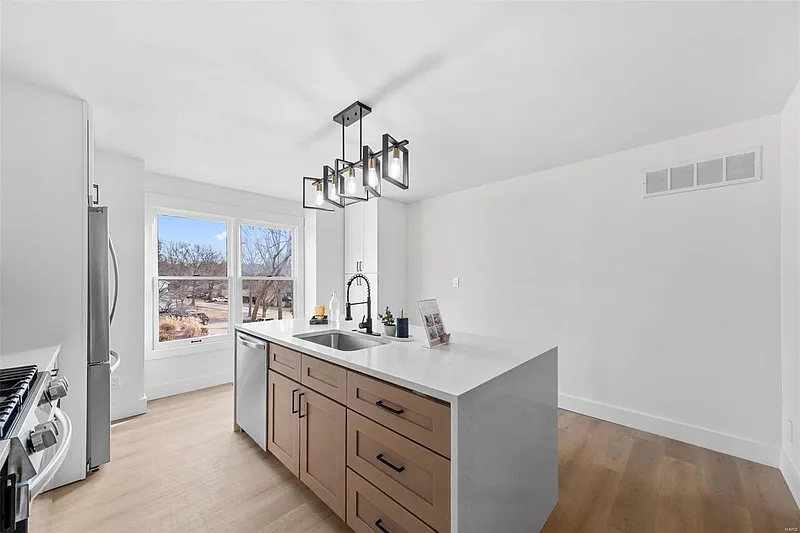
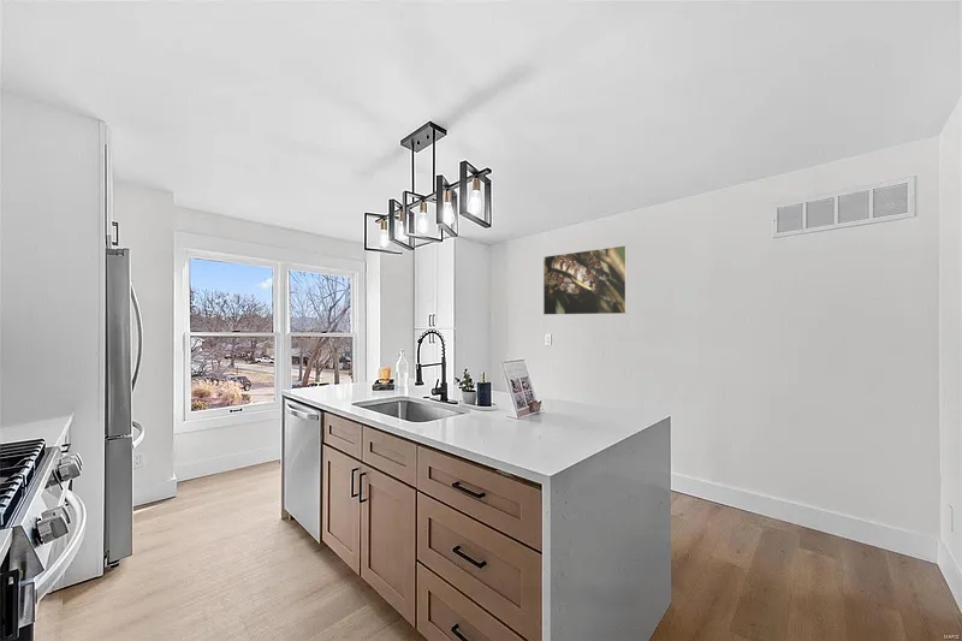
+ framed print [542,244,629,316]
